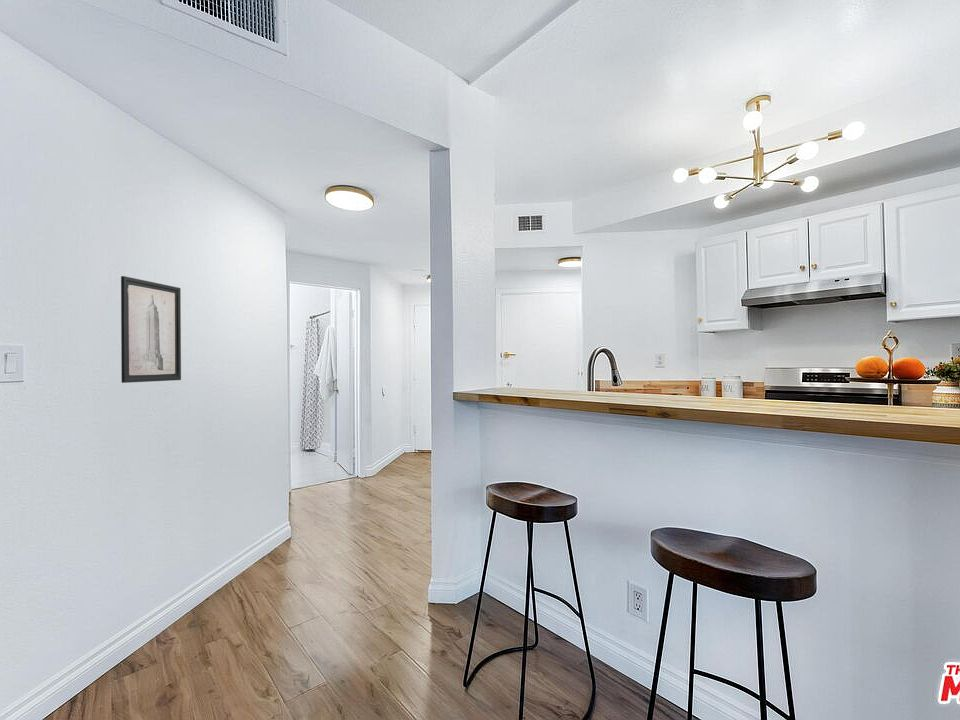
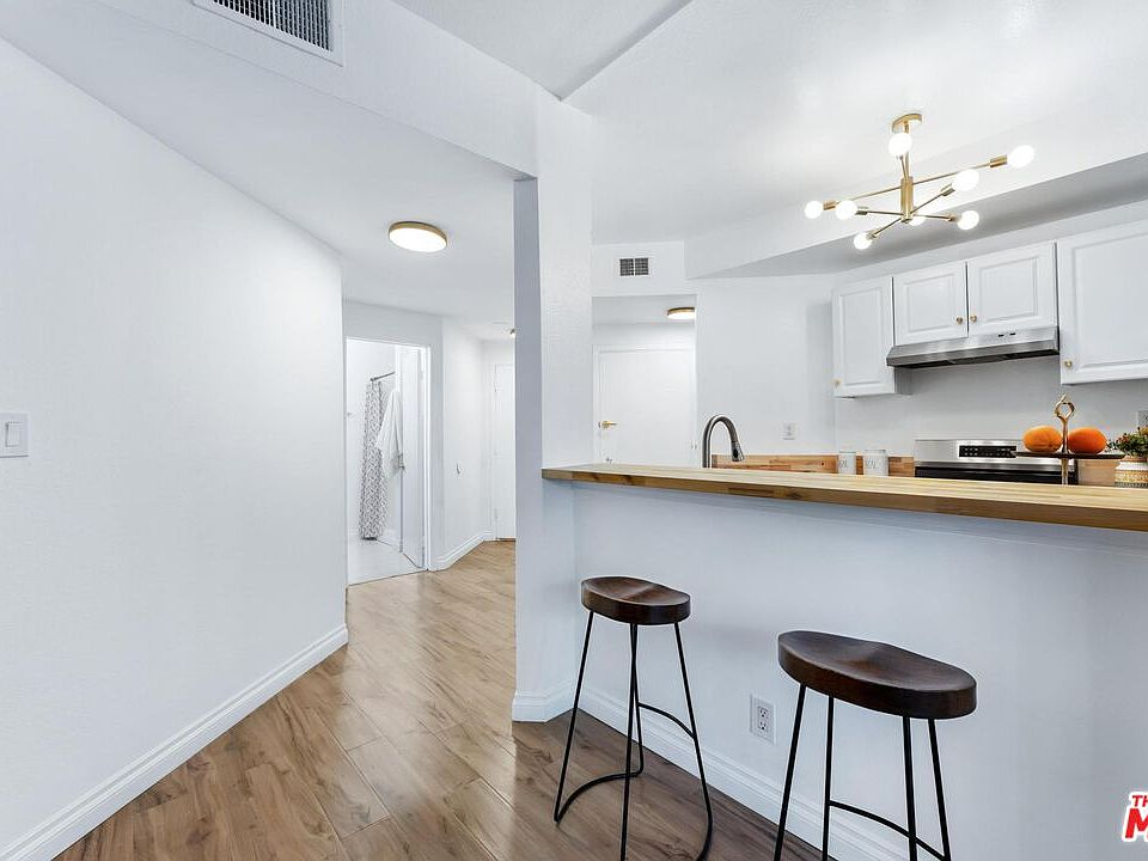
- wall art [120,275,182,384]
